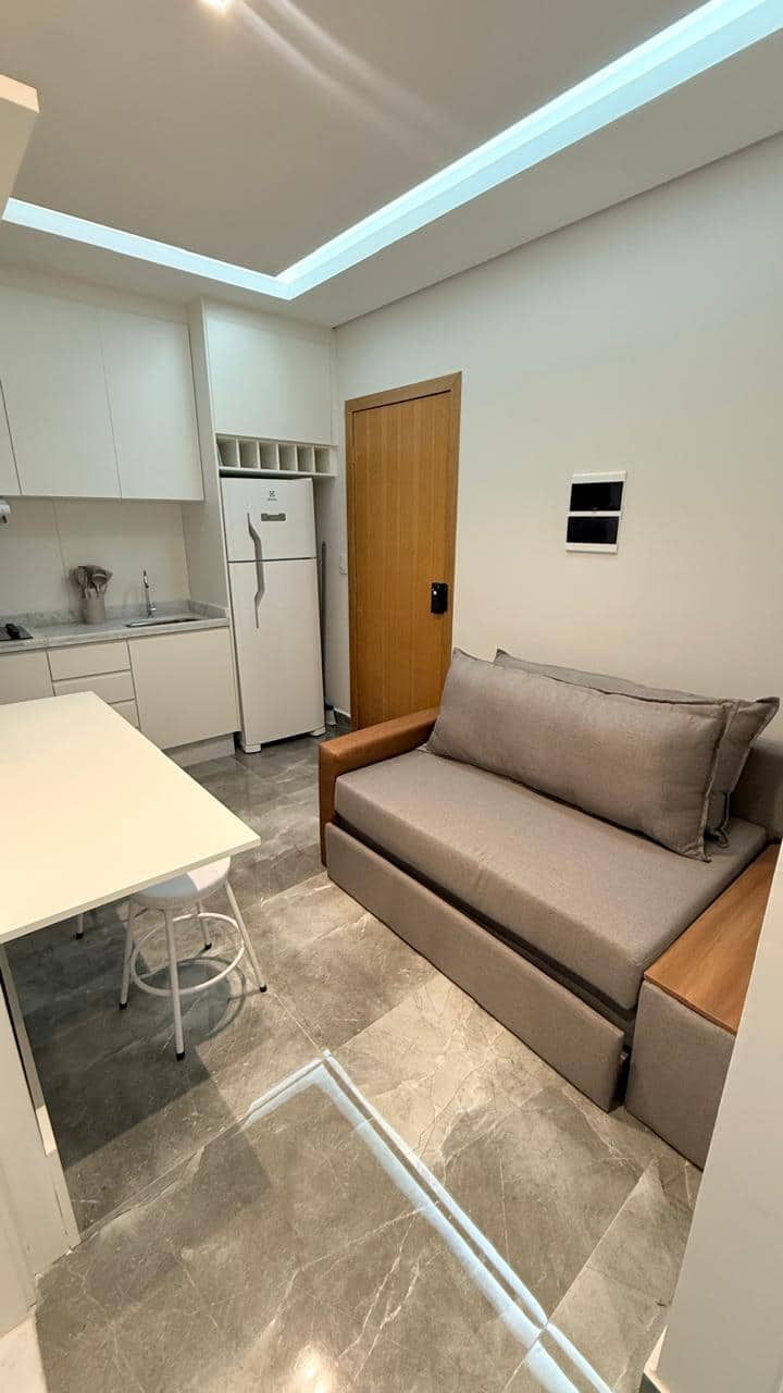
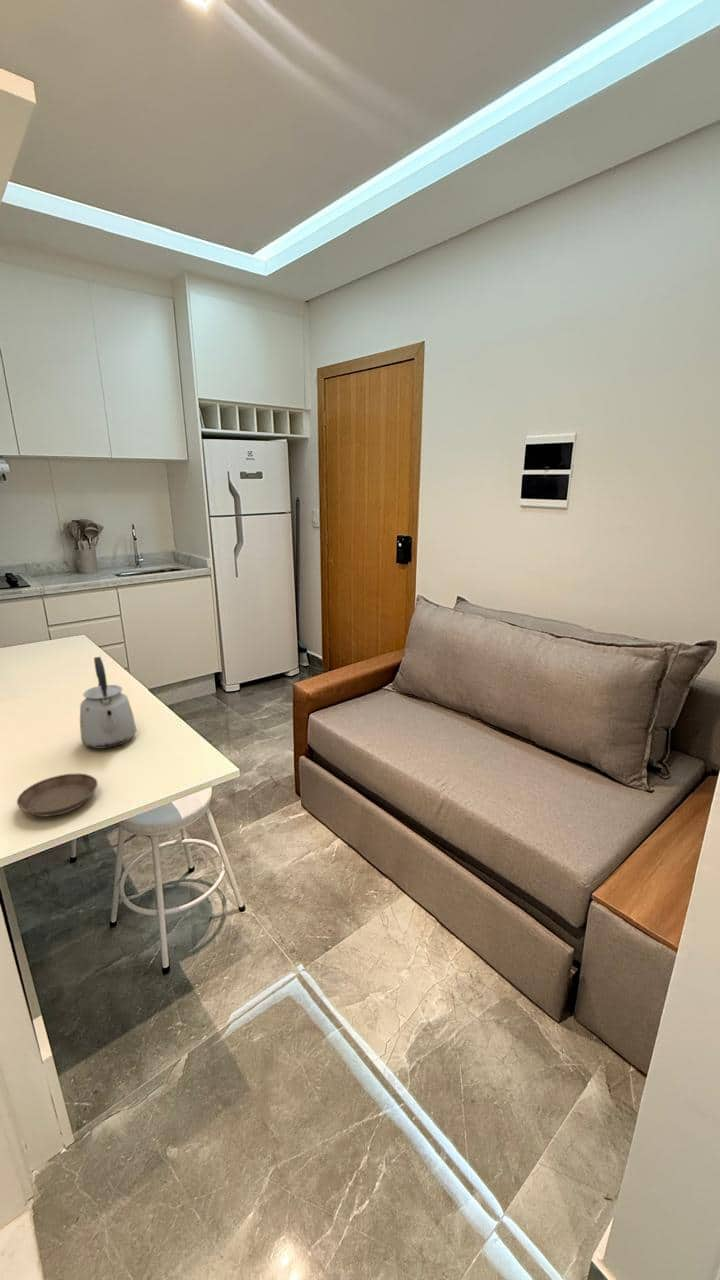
+ kettle [79,656,138,750]
+ saucer [16,773,98,817]
